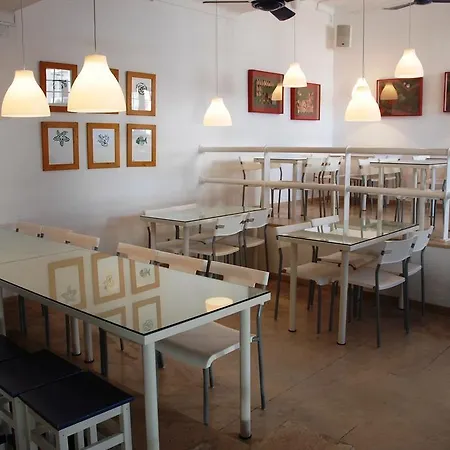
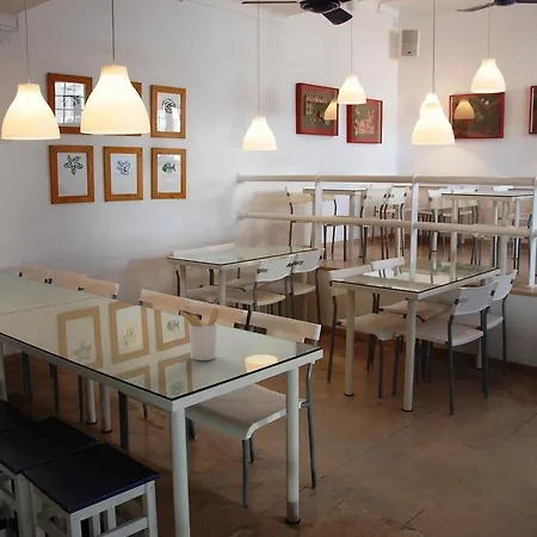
+ utensil holder [180,307,221,362]
